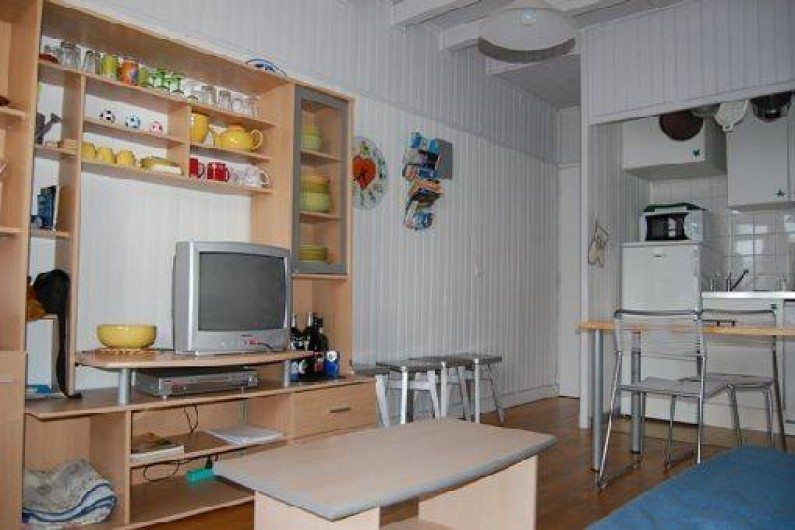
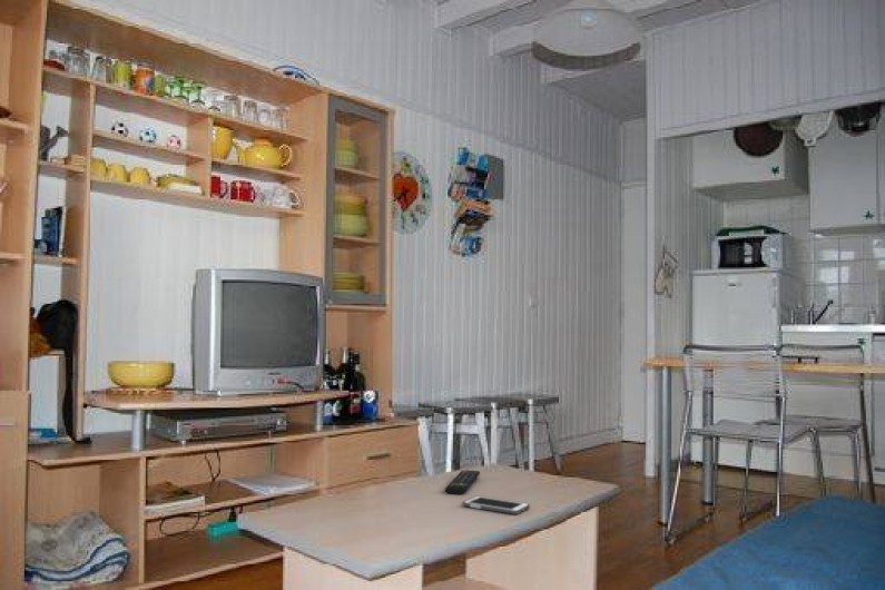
+ remote control [444,470,481,495]
+ cell phone [461,494,531,515]
